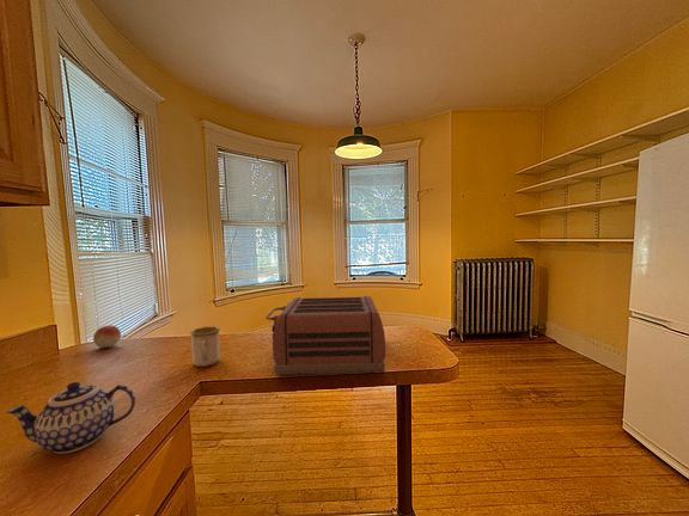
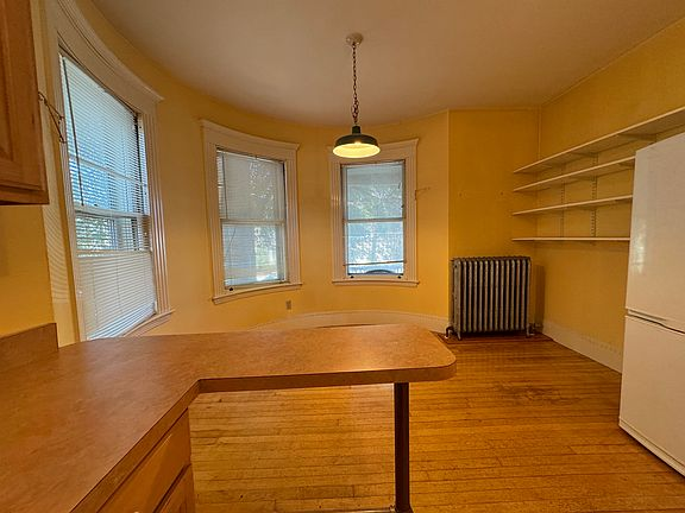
- fruit [92,324,122,349]
- mug [189,326,221,368]
- teapot [6,381,136,455]
- toaster [264,295,386,376]
